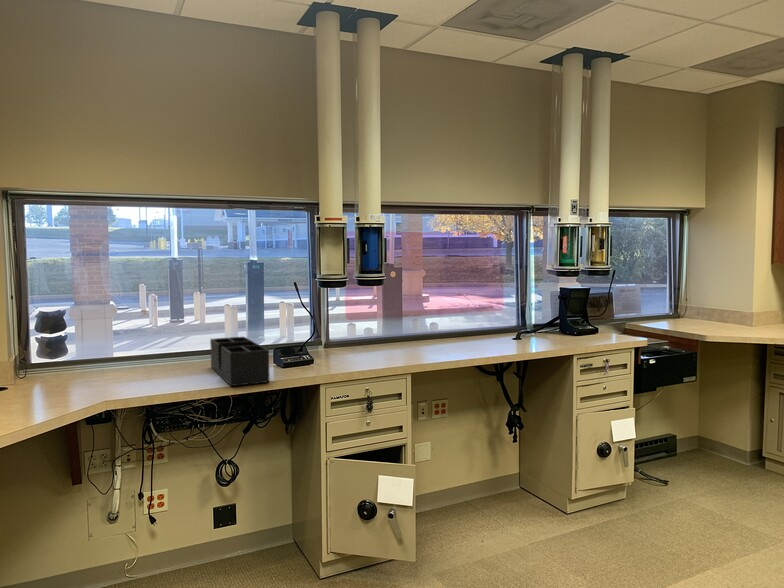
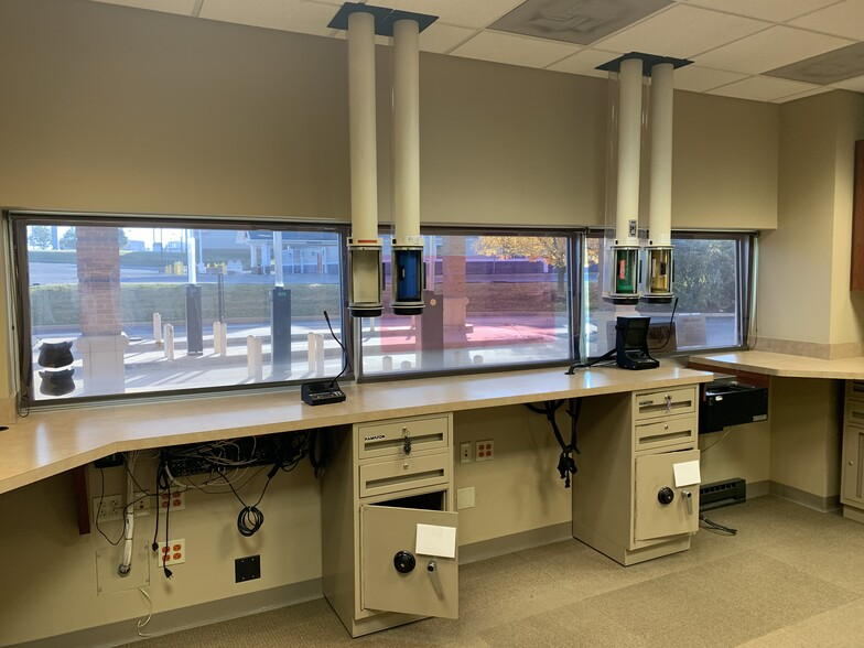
- desk organizer [209,336,270,387]
